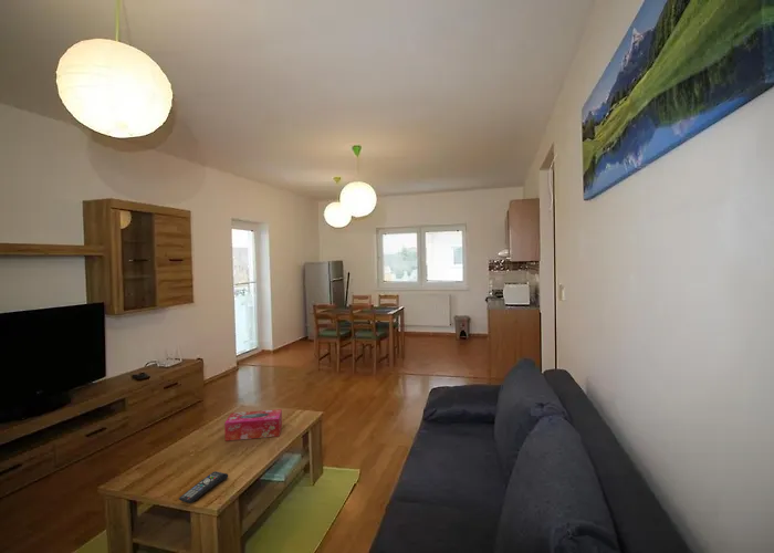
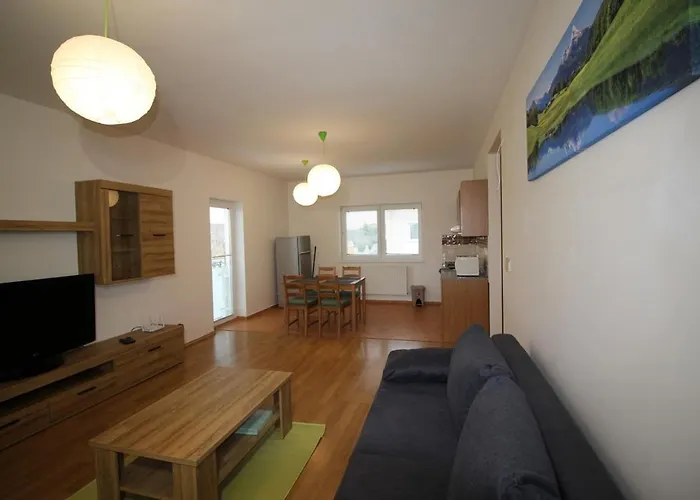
- tissue box [223,408,283,442]
- remote control [178,470,229,504]
